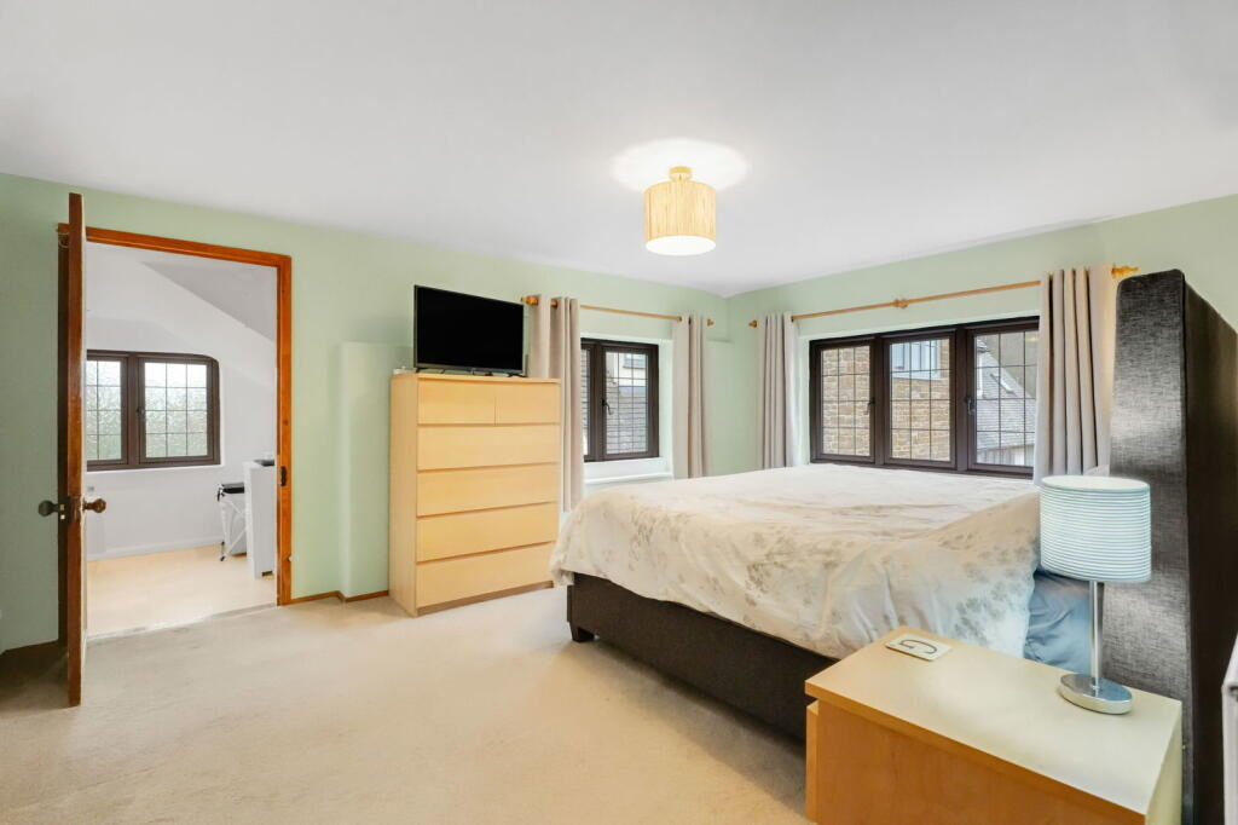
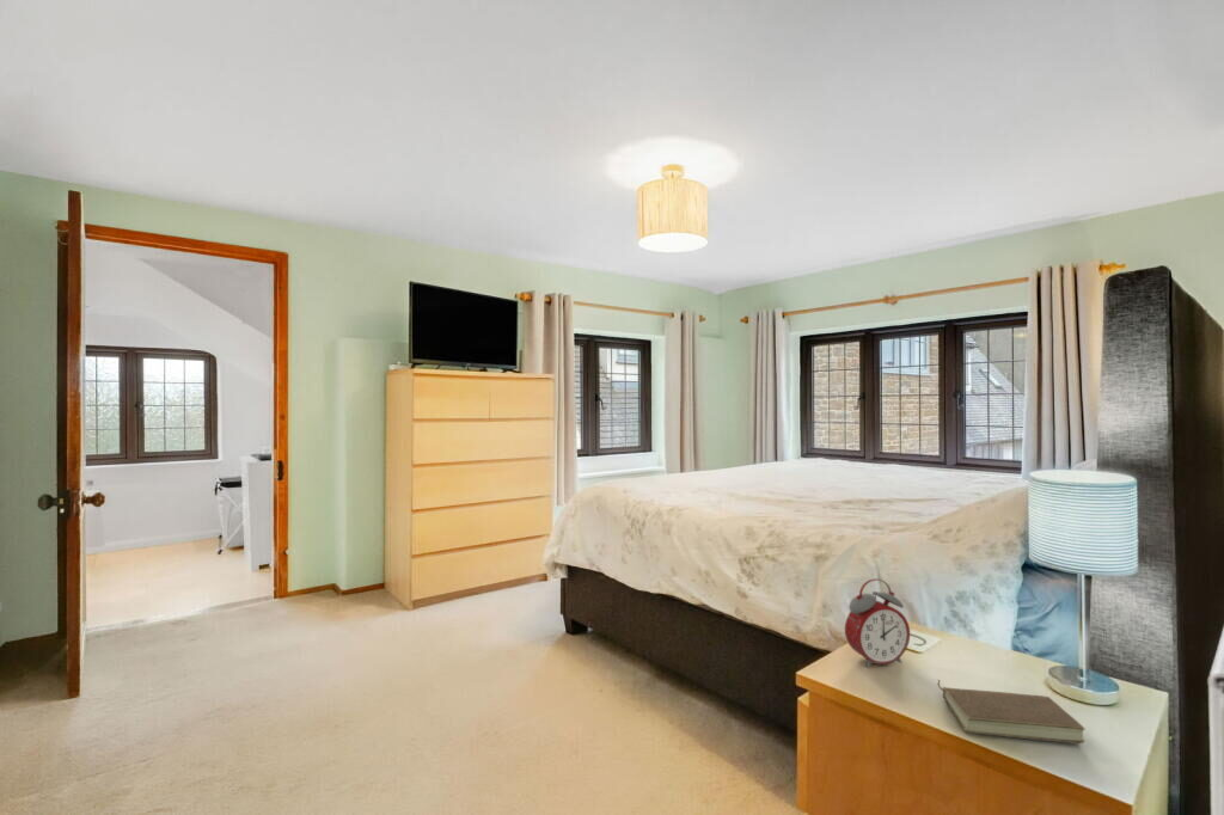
+ book [937,679,1087,744]
+ alarm clock [844,577,911,668]
